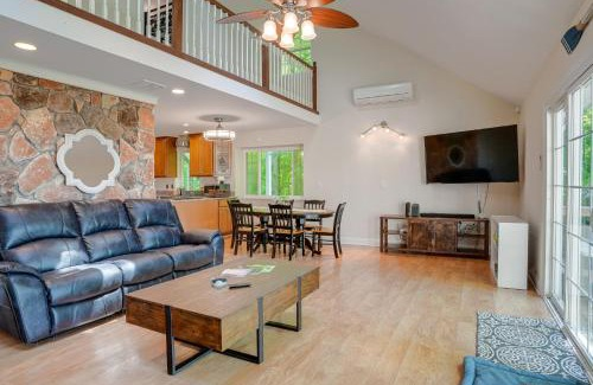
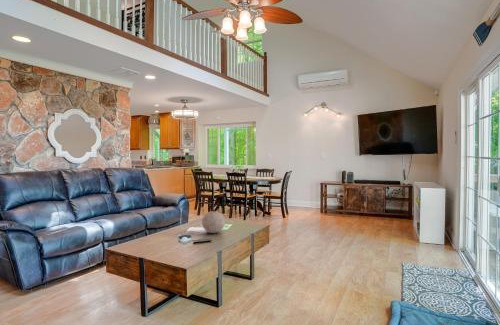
+ decorative ball [201,210,226,234]
